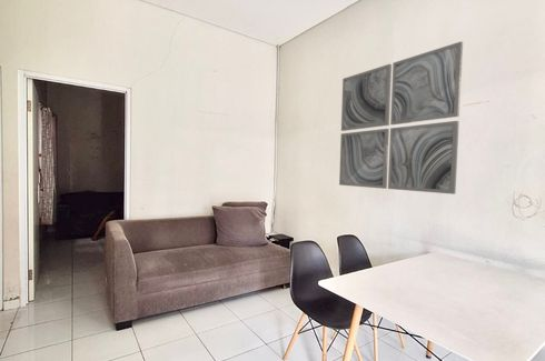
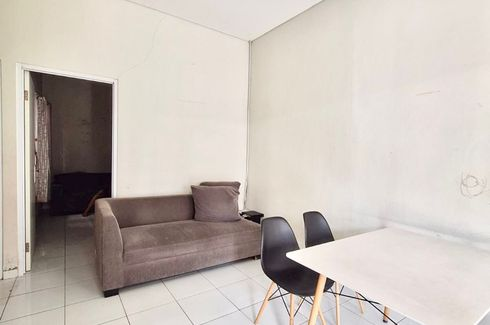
- wall art [338,40,464,195]
